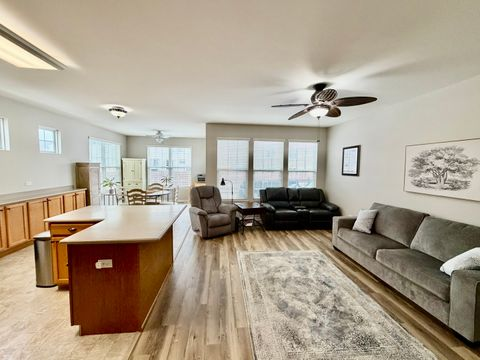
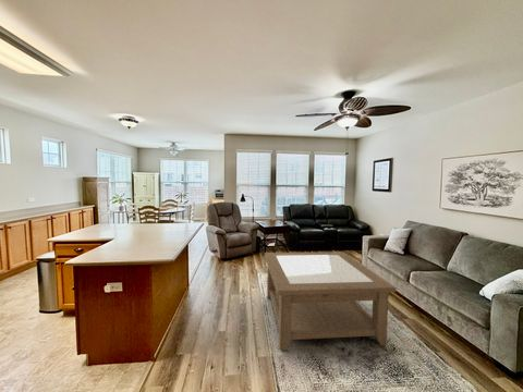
+ coffee table [264,250,398,352]
